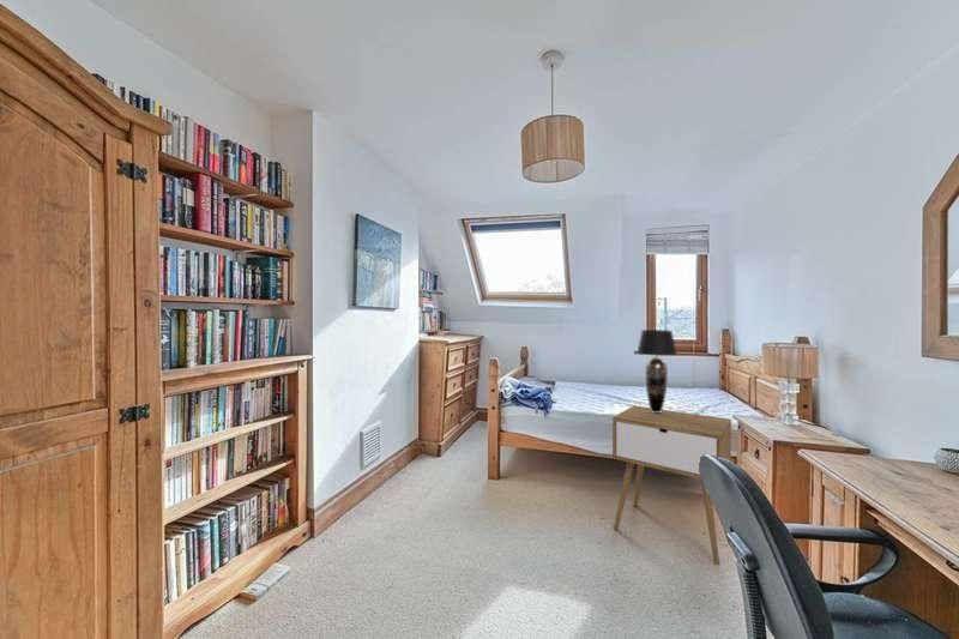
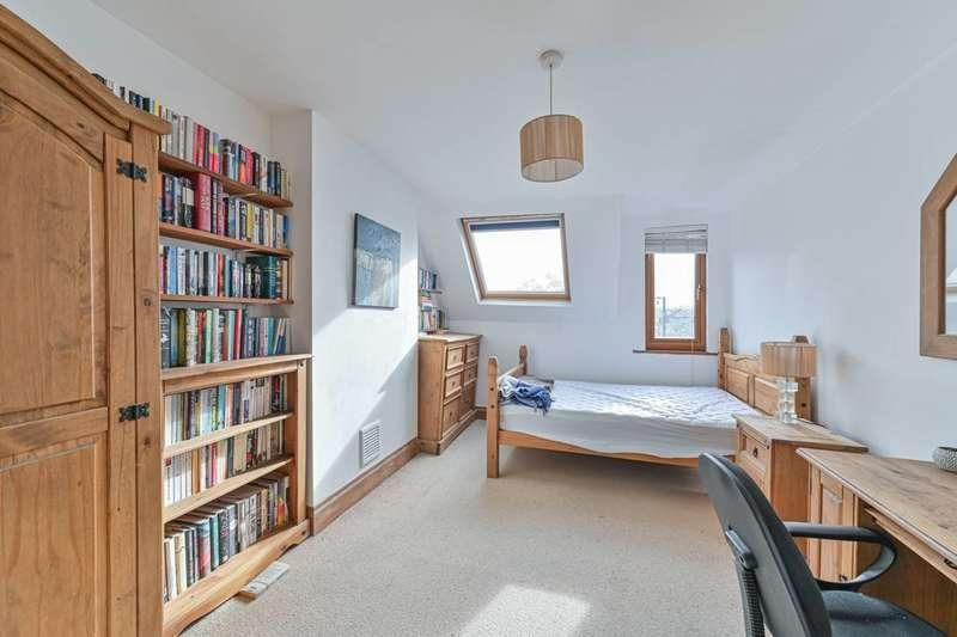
- nightstand [611,404,732,566]
- table lamp [635,328,678,412]
